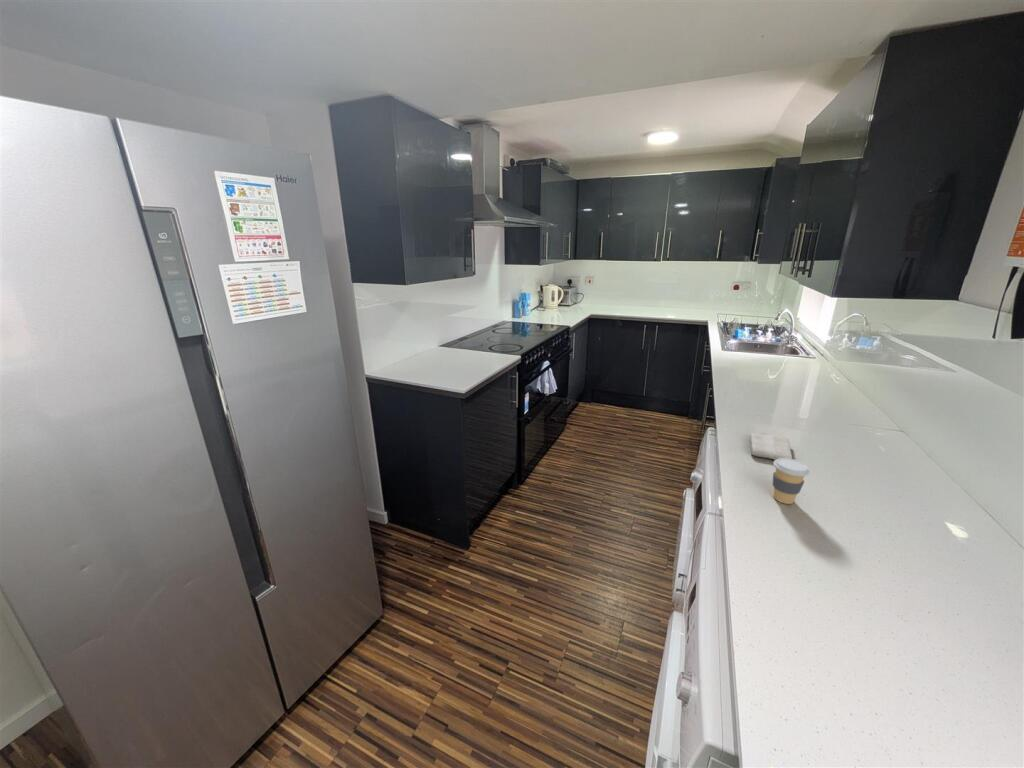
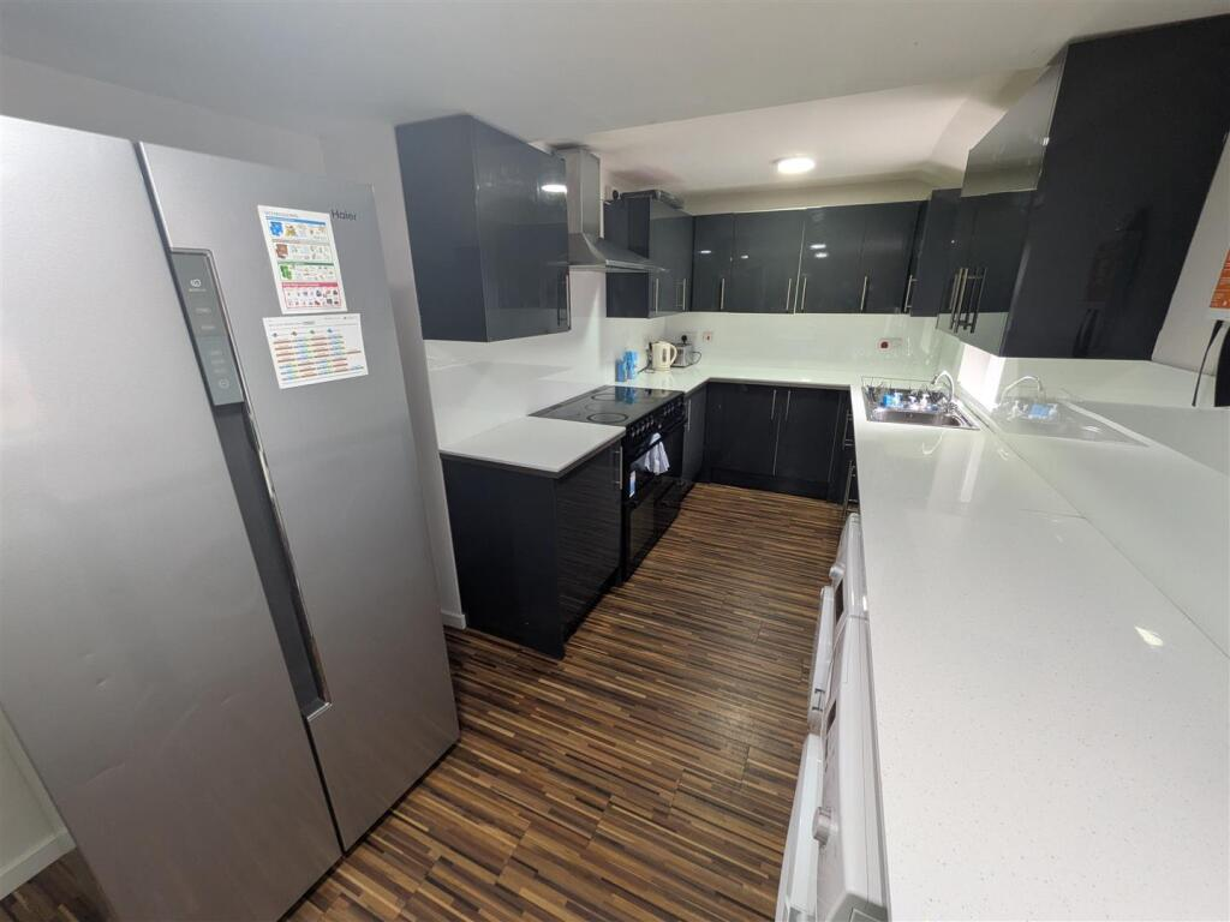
- washcloth [750,431,793,461]
- coffee cup [771,458,811,505]
